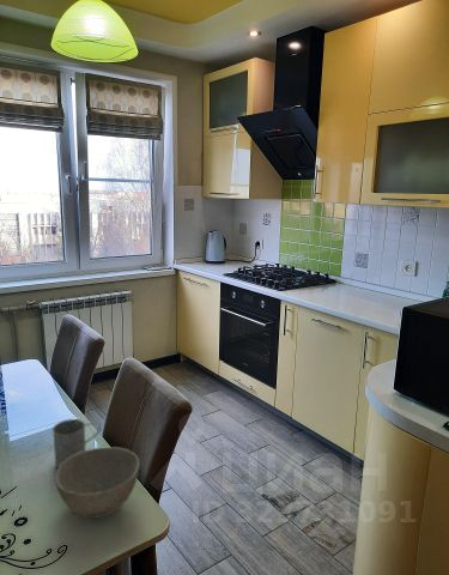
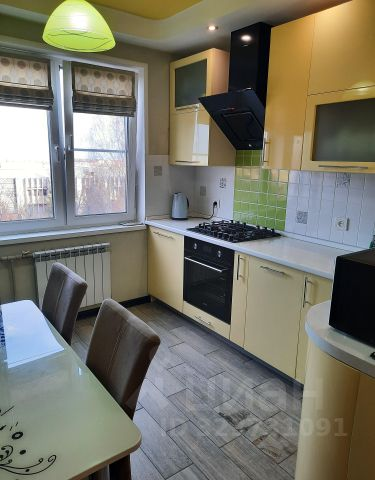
- bowl [54,446,141,520]
- mug [51,418,102,468]
